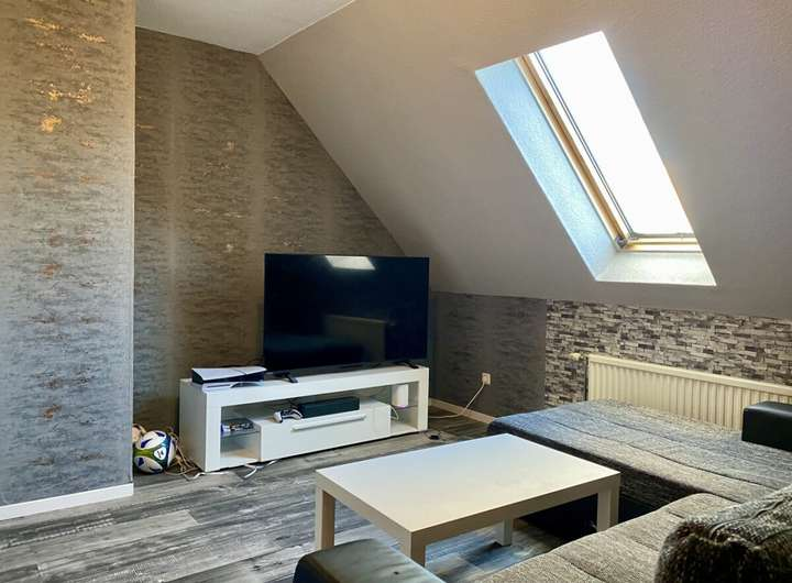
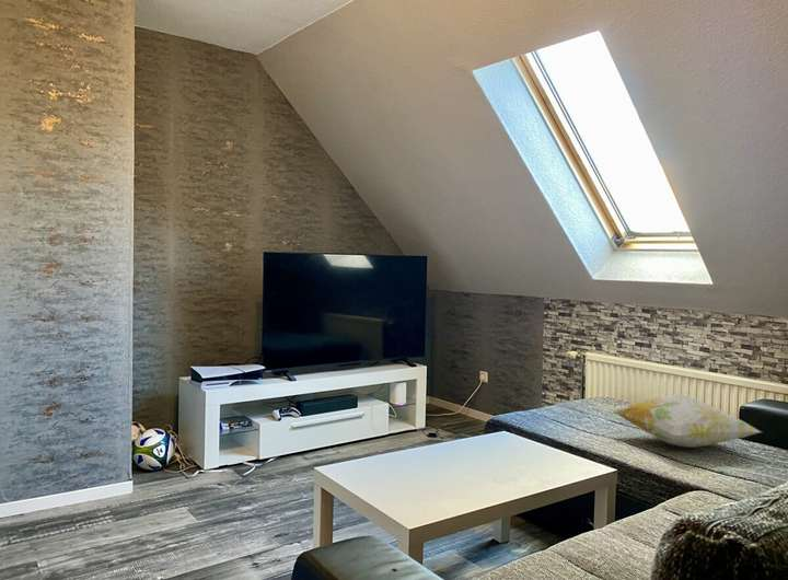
+ decorative pillow [610,394,762,449]
